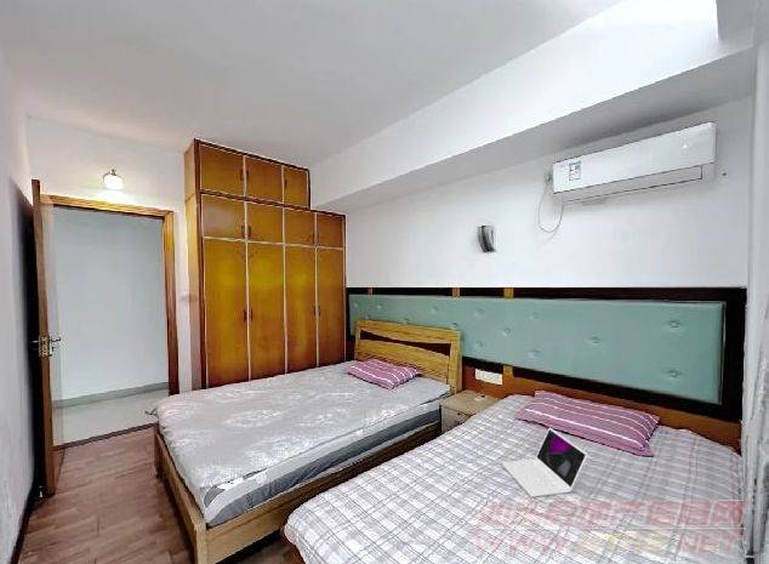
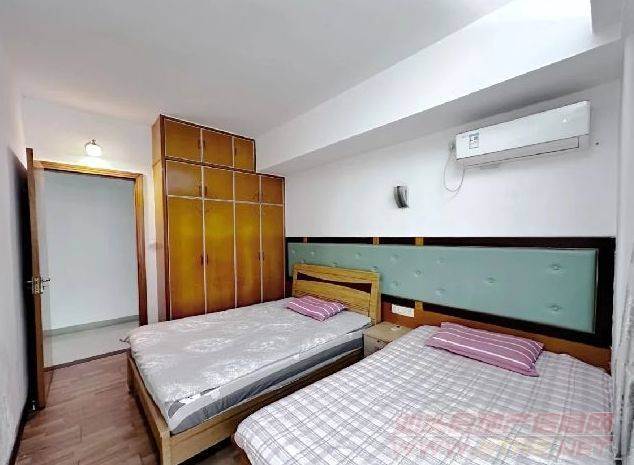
- laptop [500,427,588,499]
